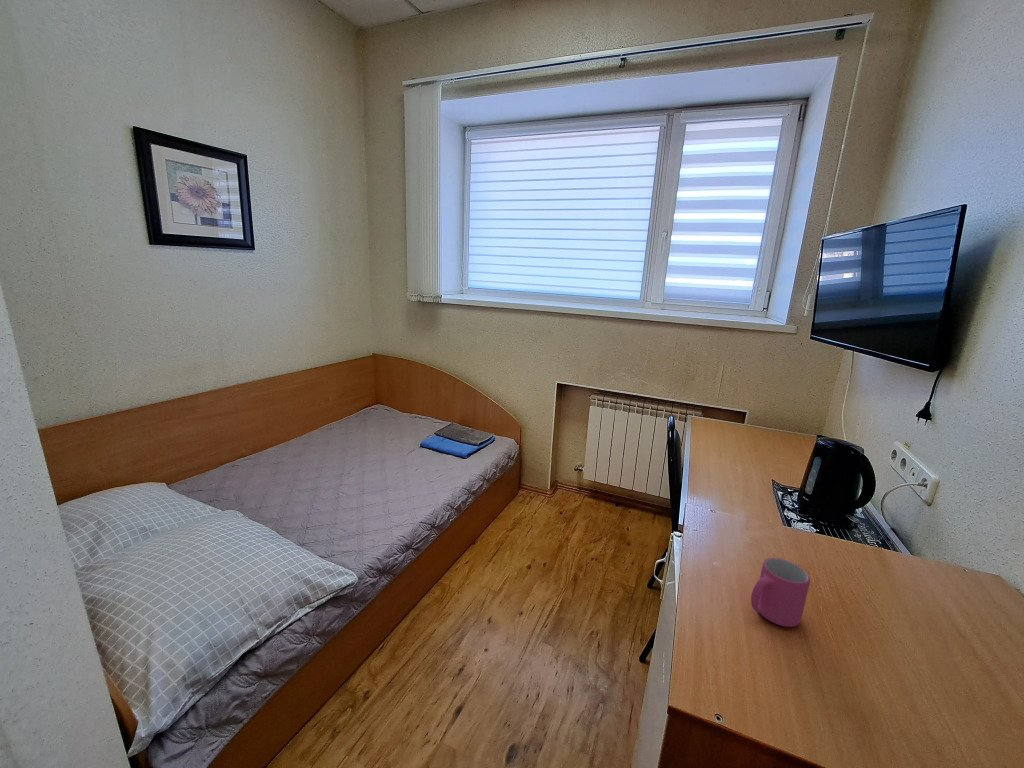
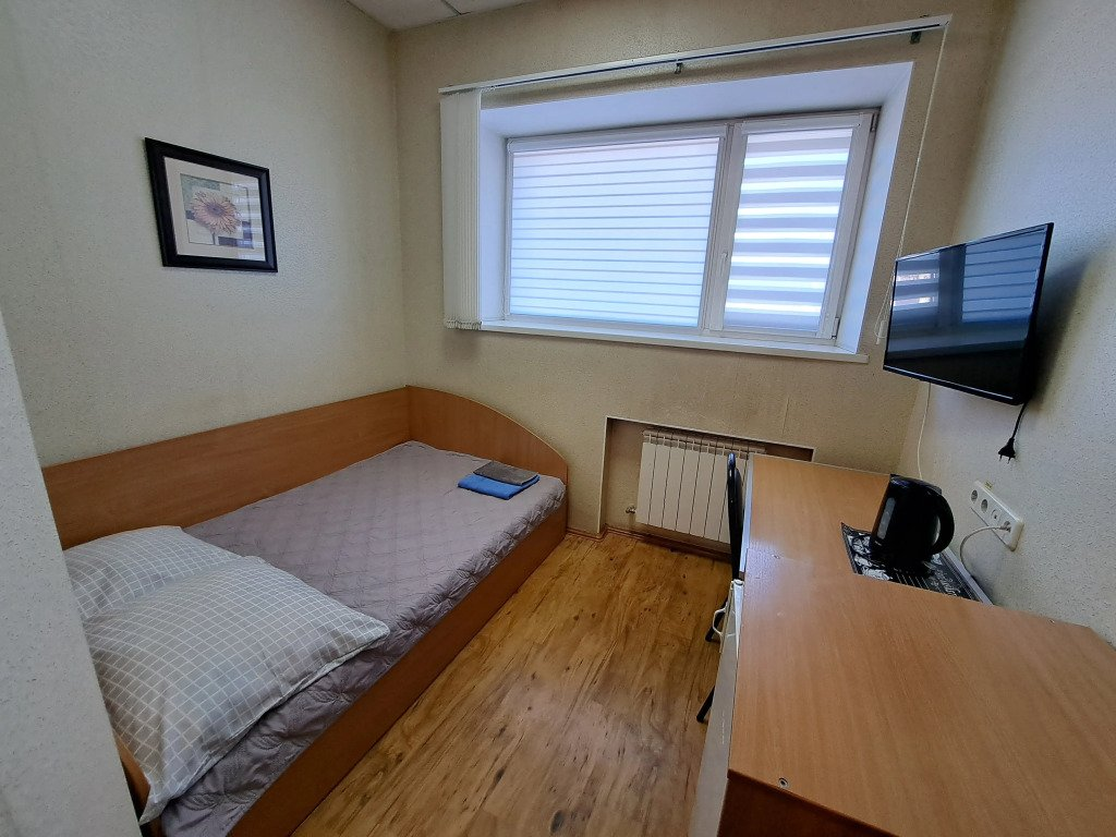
- mug [750,557,811,628]
